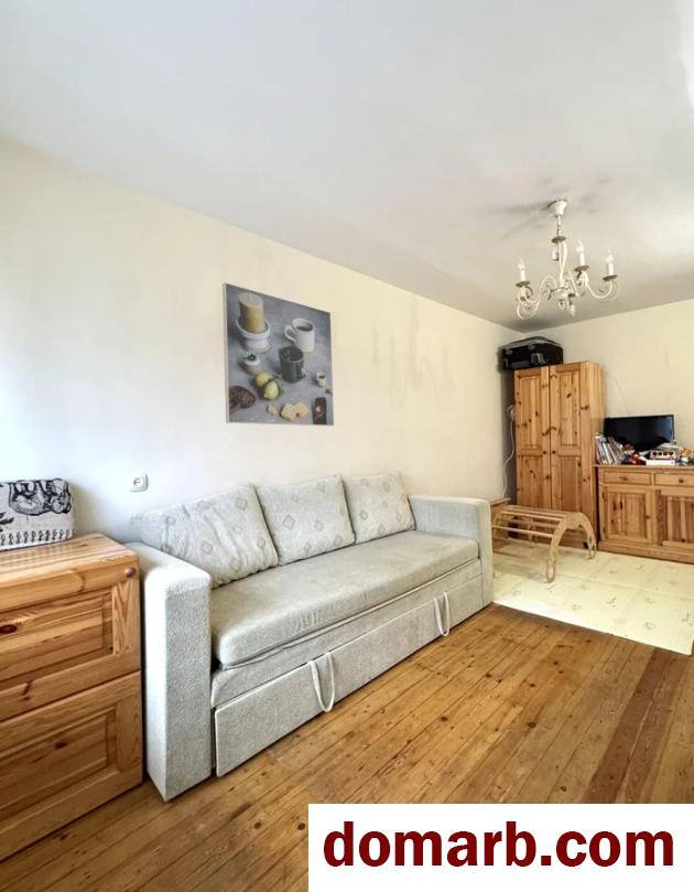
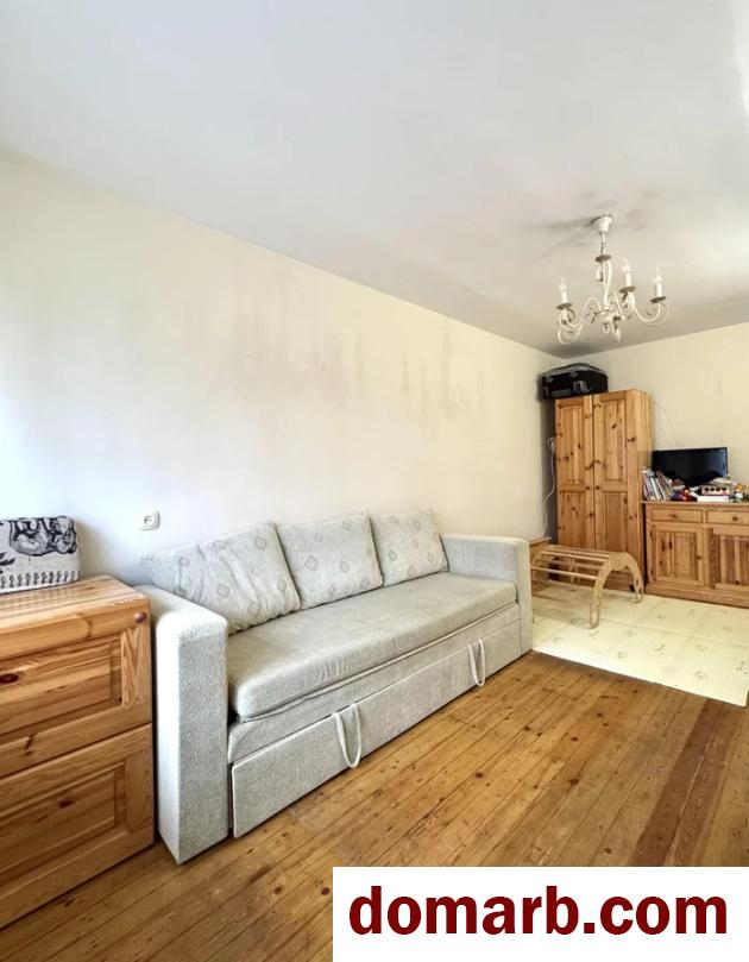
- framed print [221,281,335,428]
